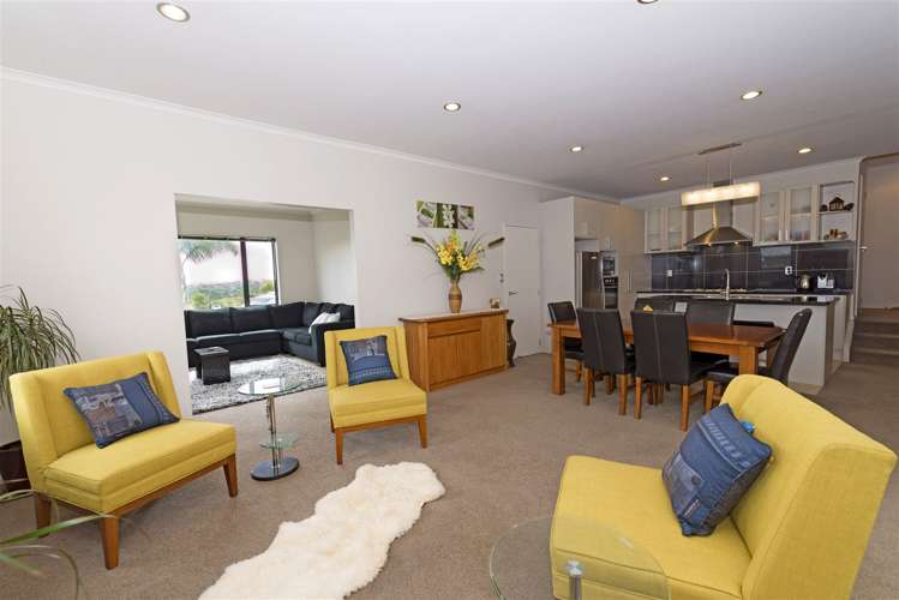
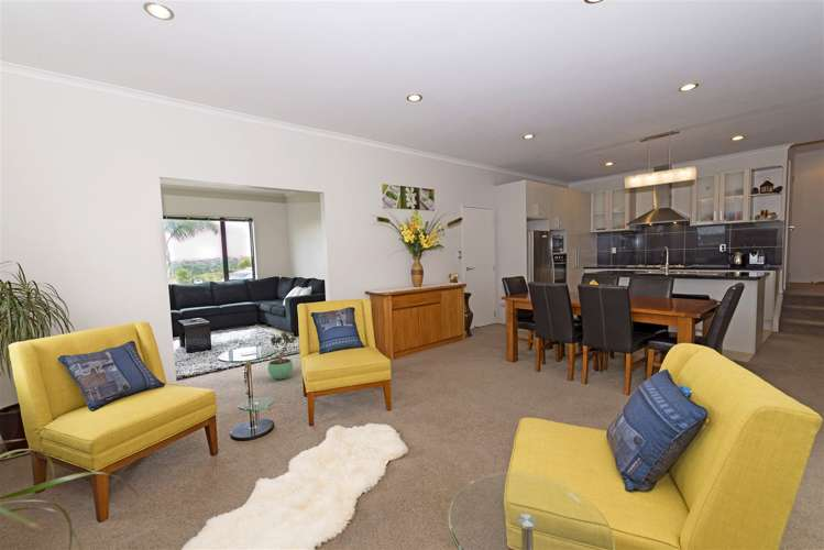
+ potted plant [267,331,297,381]
